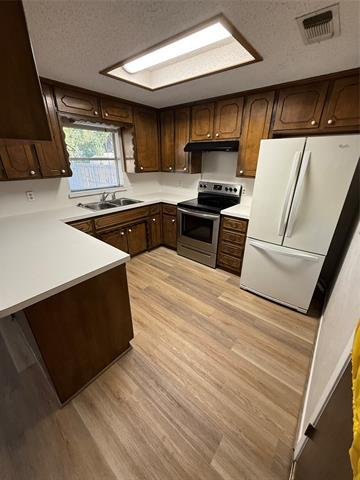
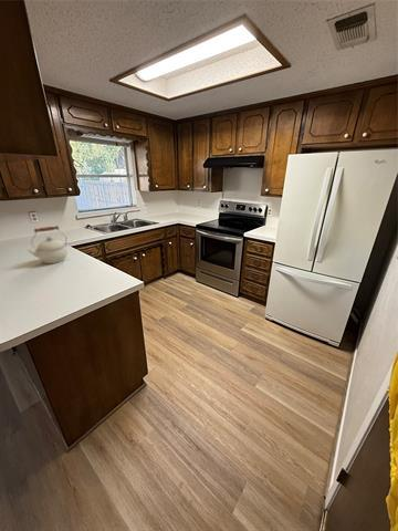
+ kettle [27,225,69,264]
